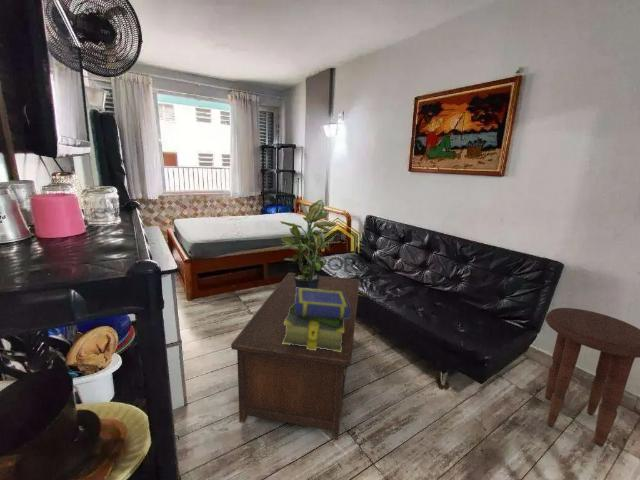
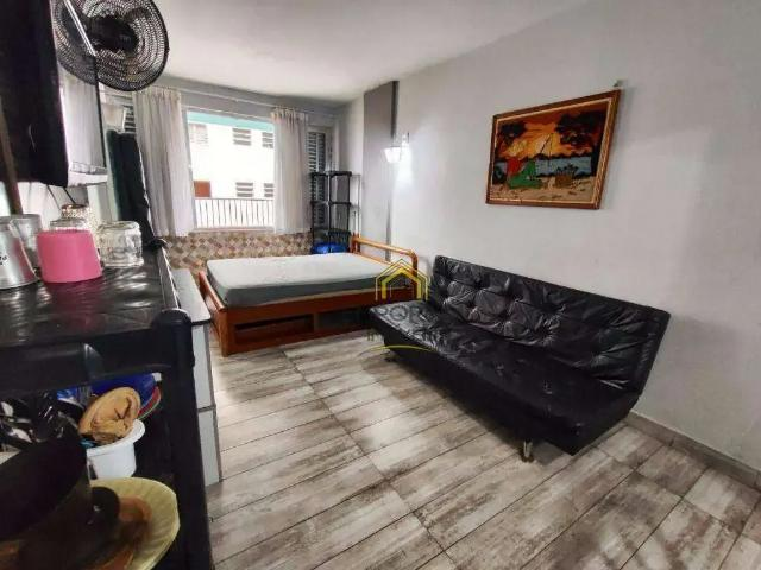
- side table [544,307,640,448]
- potted plant [279,199,337,296]
- stack of books [282,287,350,352]
- cabinet [230,272,361,441]
